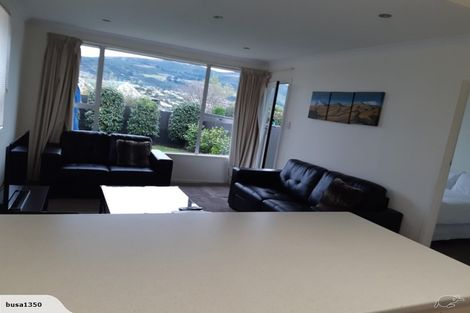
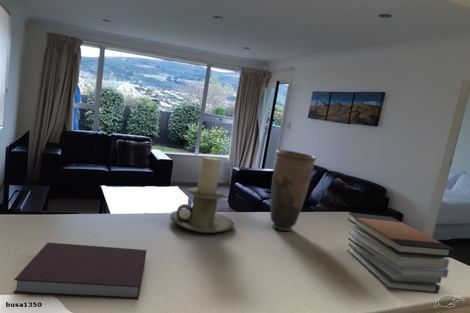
+ book stack [346,212,455,295]
+ candle holder [169,156,235,234]
+ notebook [12,242,147,300]
+ vase [269,149,317,232]
